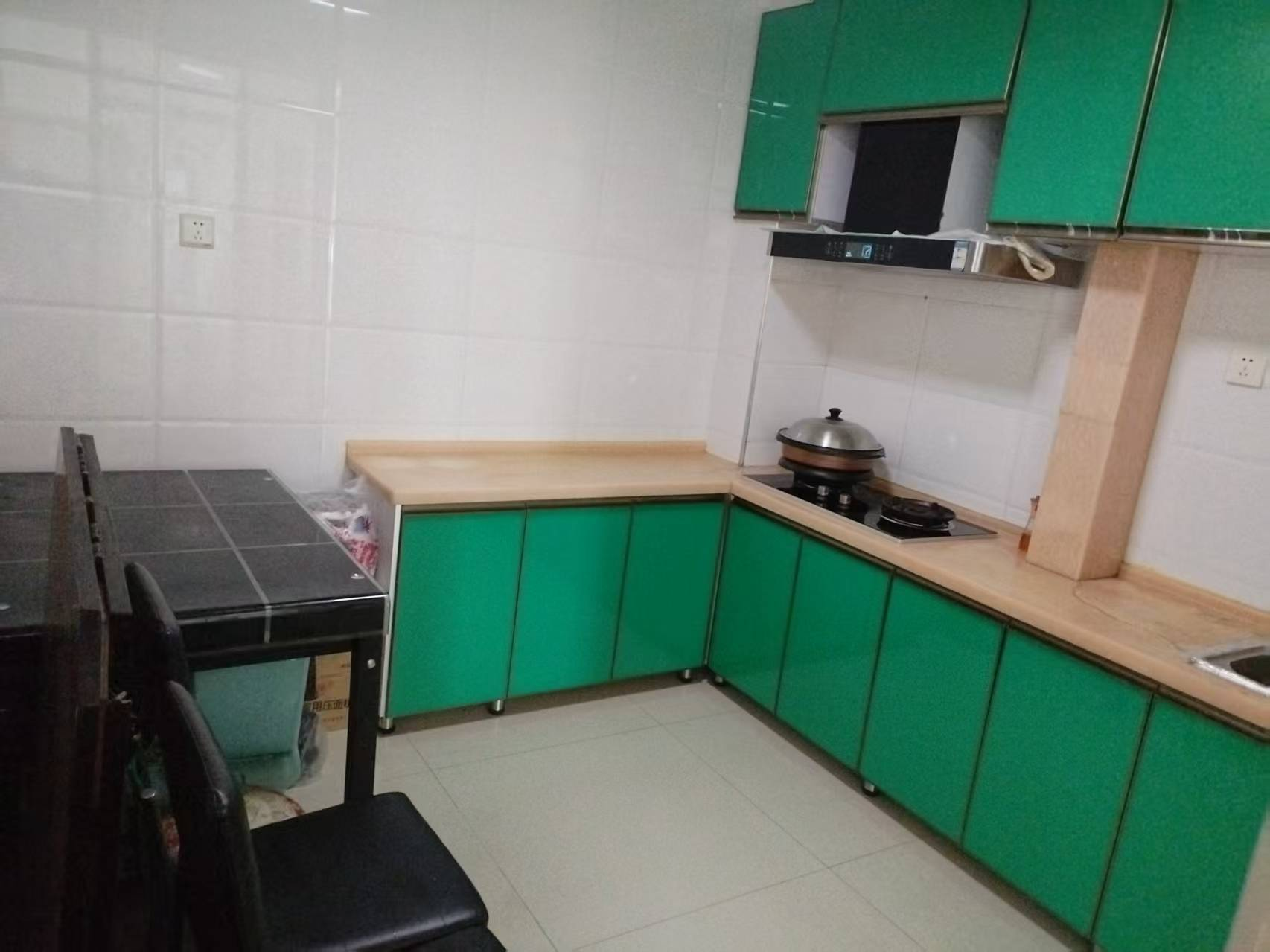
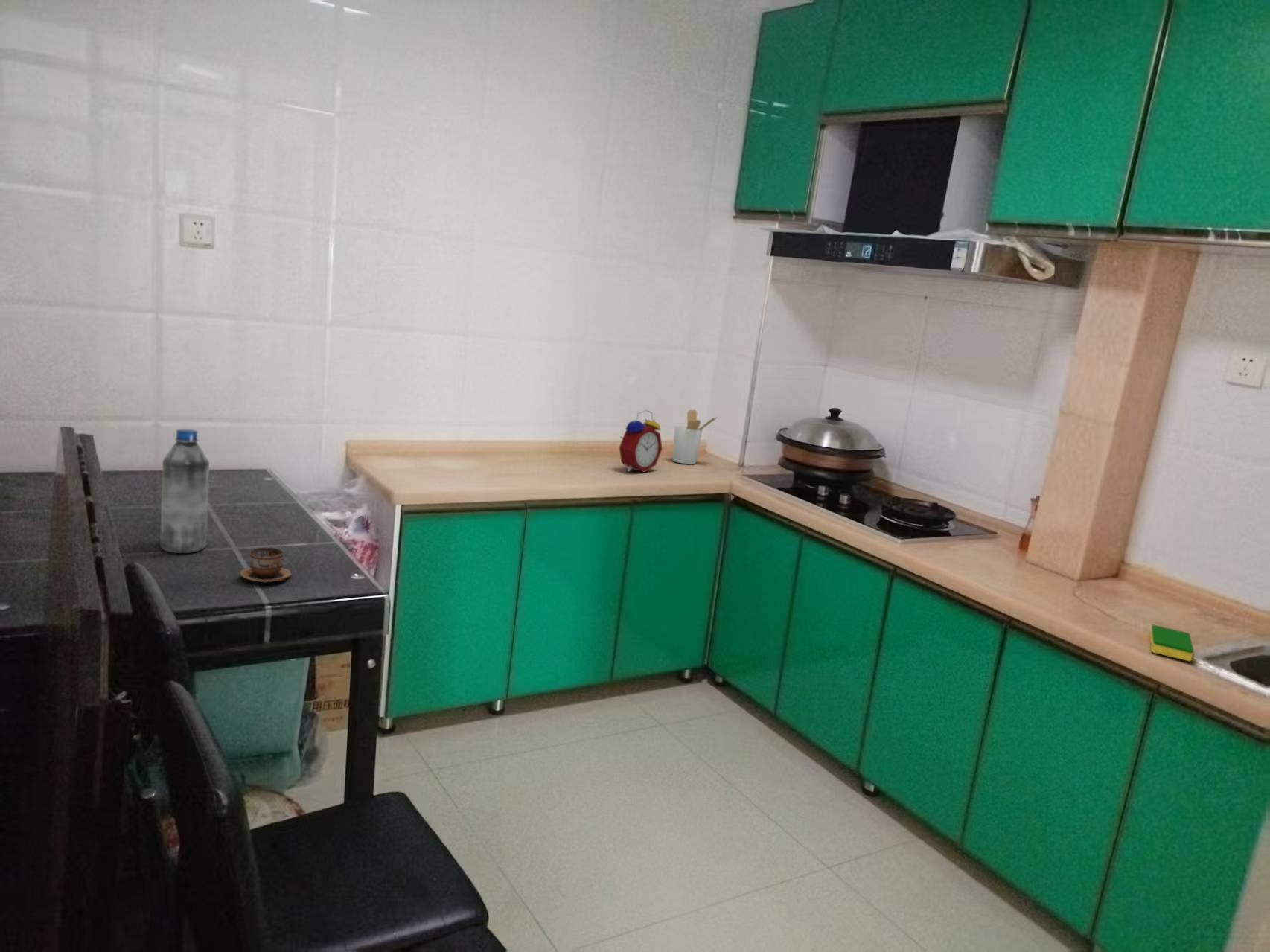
+ water bottle [159,429,210,554]
+ utensil holder [671,409,719,465]
+ alarm clock [619,409,663,473]
+ dish sponge [1149,624,1195,662]
+ cup [240,546,293,583]
